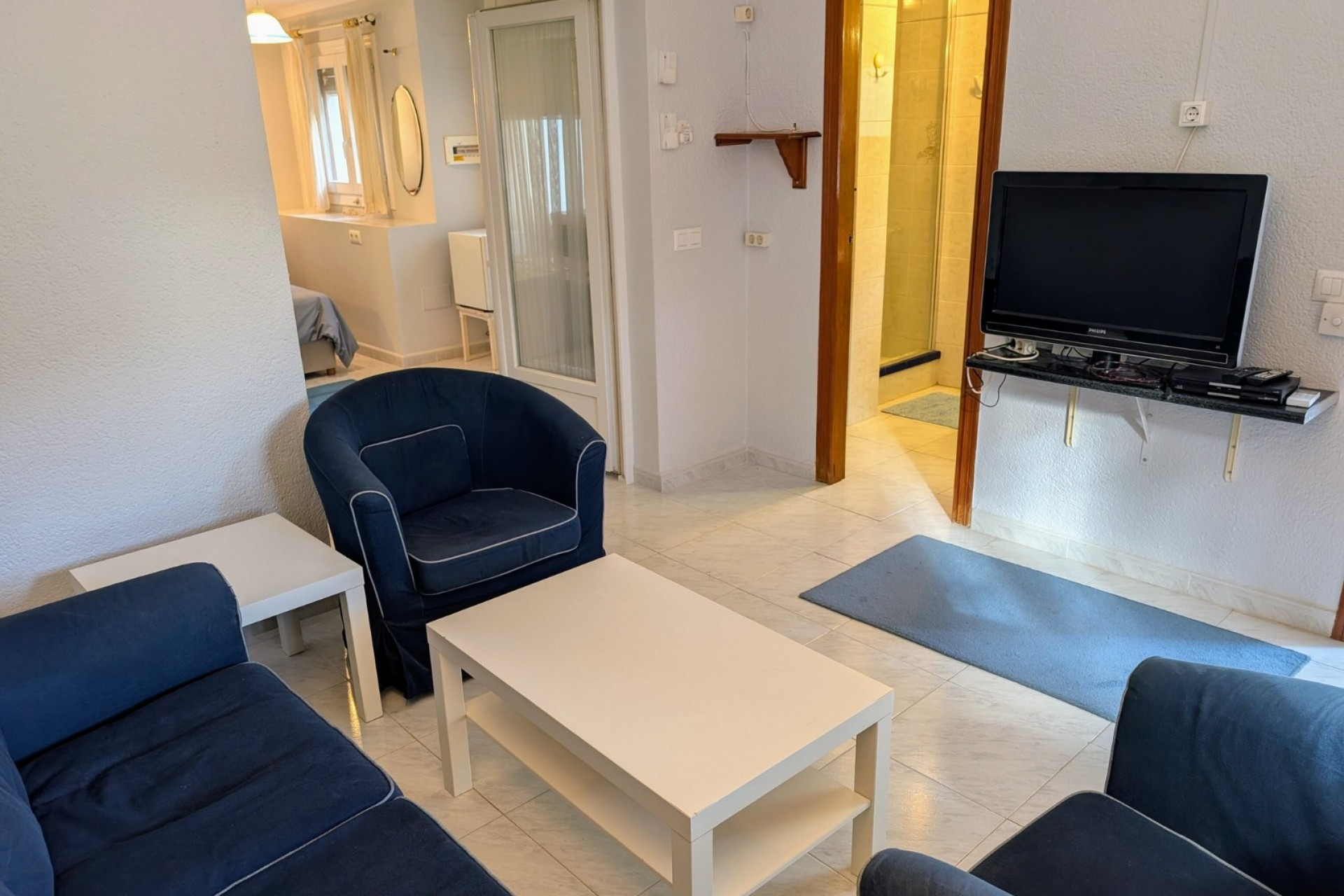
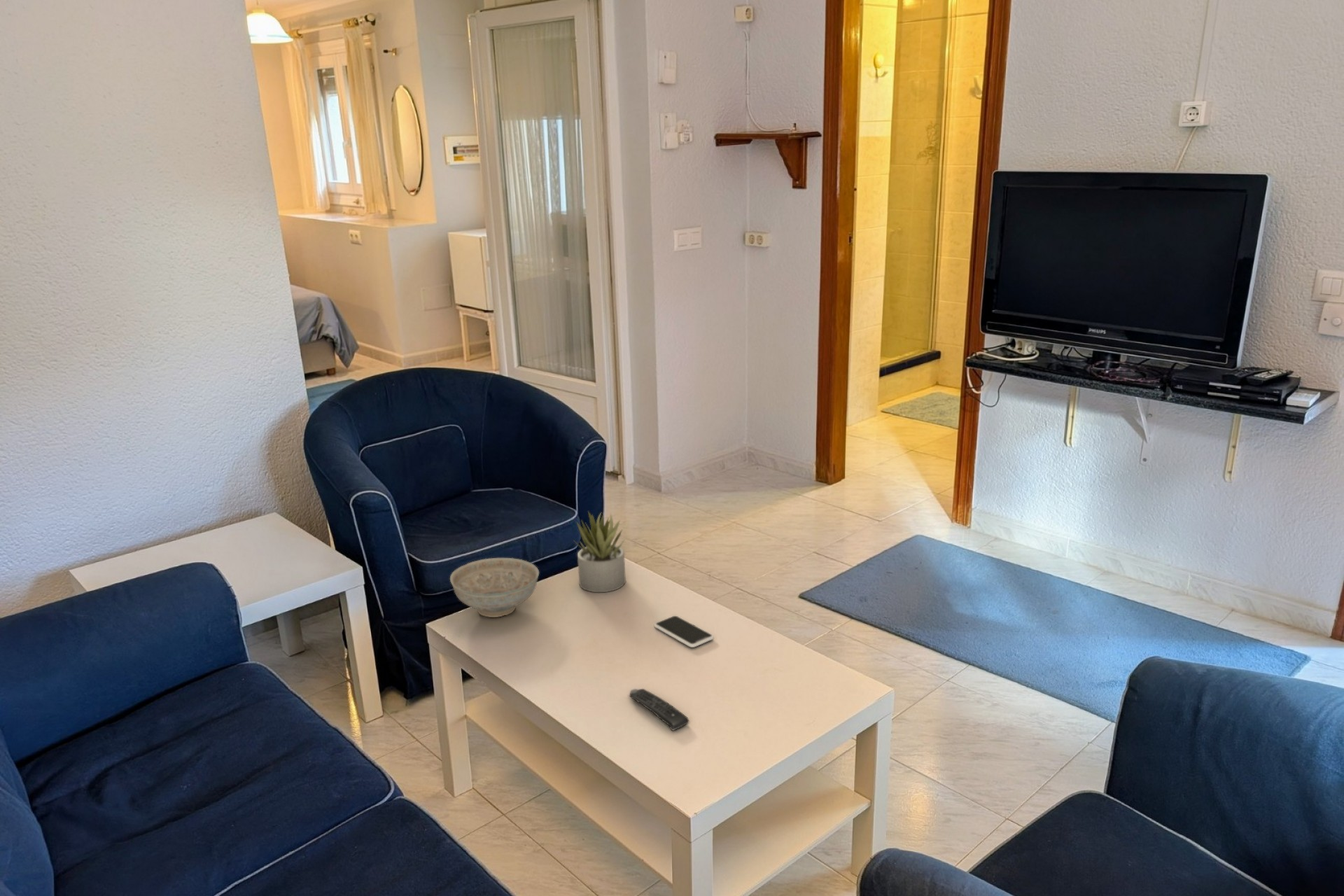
+ succulent plant [574,510,626,593]
+ remote control [629,688,689,731]
+ decorative bowl [449,557,540,618]
+ smartphone [654,615,714,648]
